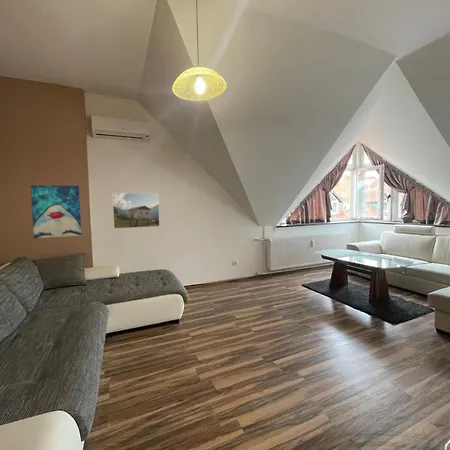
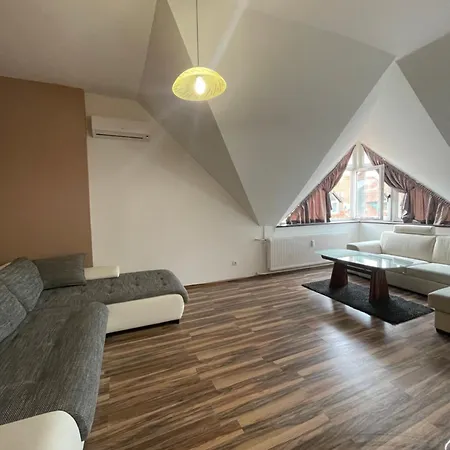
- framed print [111,192,161,230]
- wall art [29,184,83,239]
